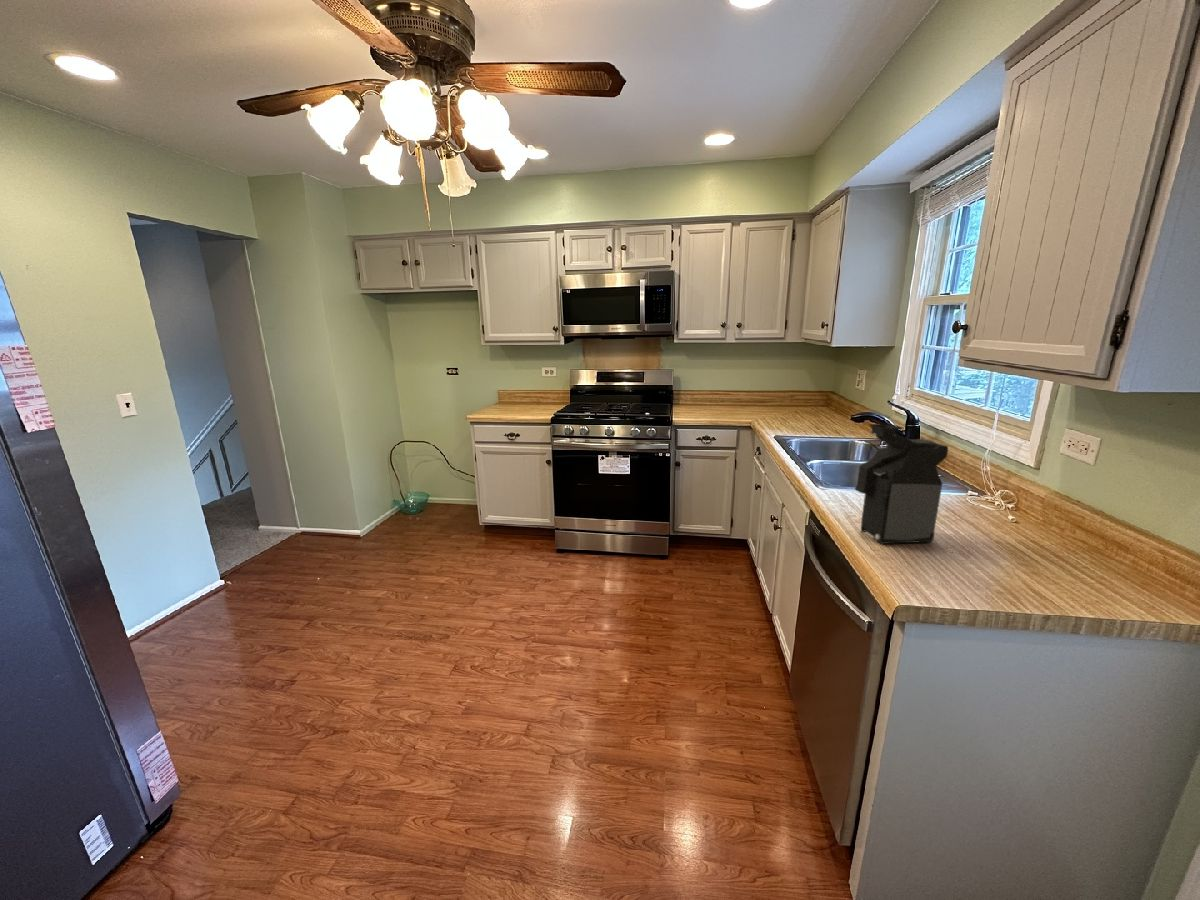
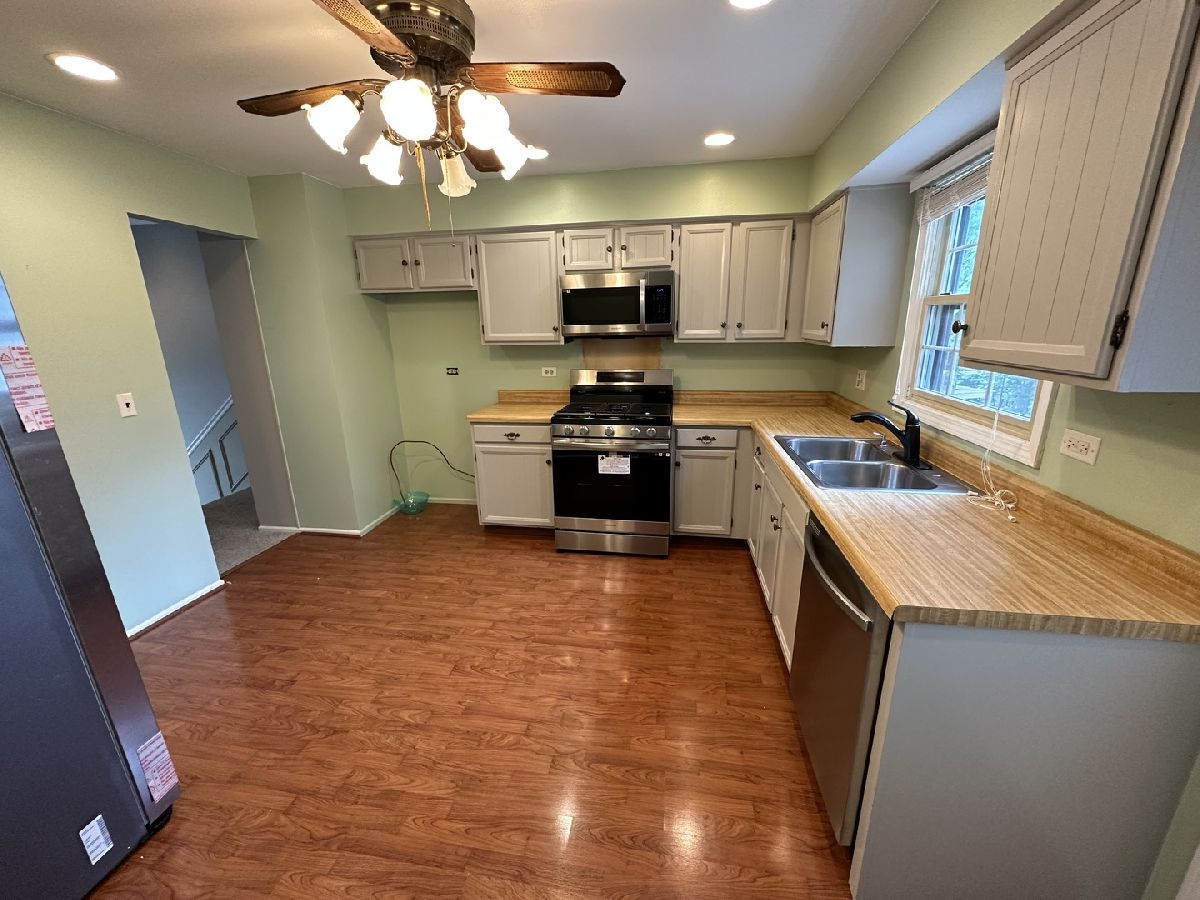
- coffee maker [854,423,949,545]
